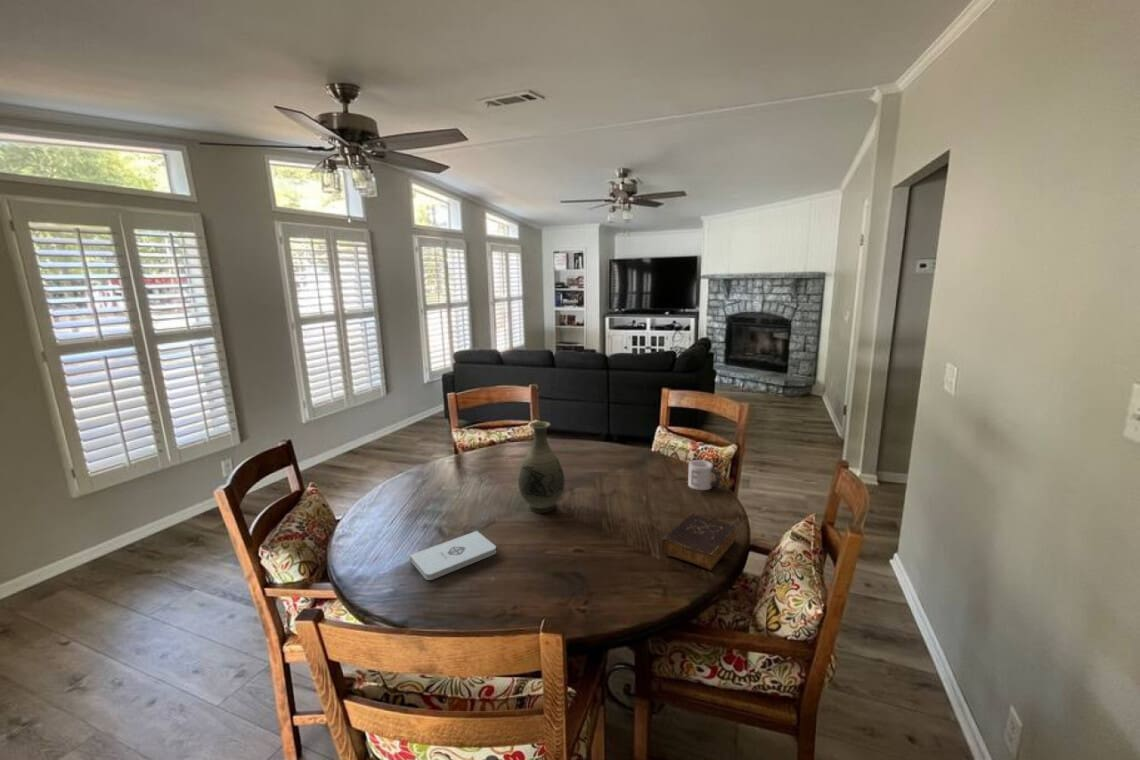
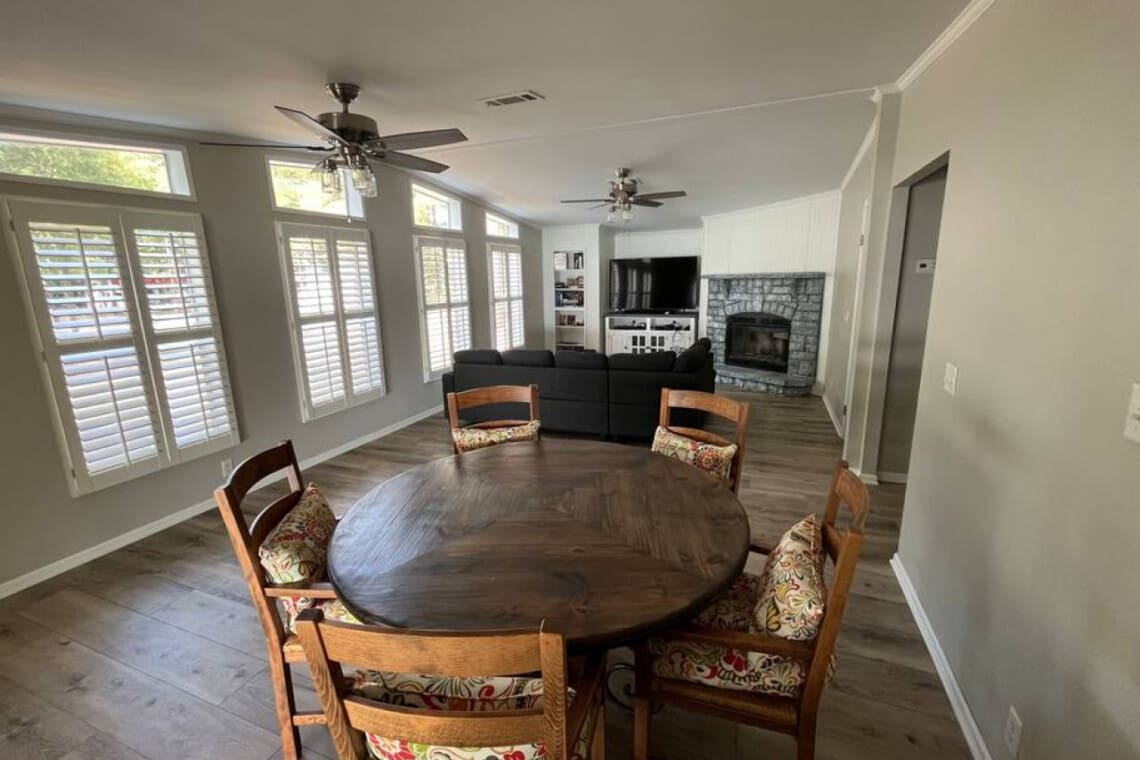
- vase [517,420,566,514]
- mug [687,459,722,491]
- notepad [409,530,497,581]
- book [661,512,737,572]
